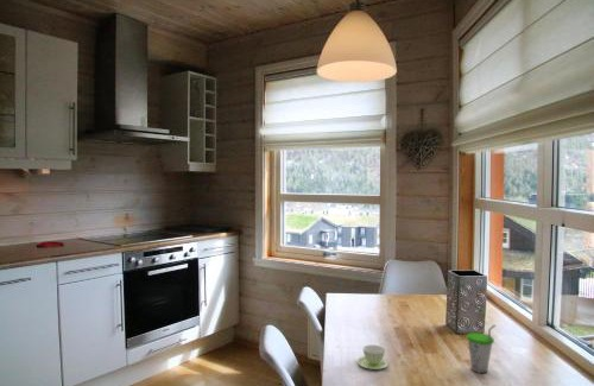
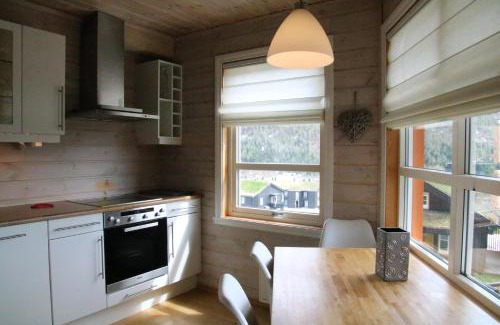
- cup [356,344,390,371]
- cup [466,323,497,374]
